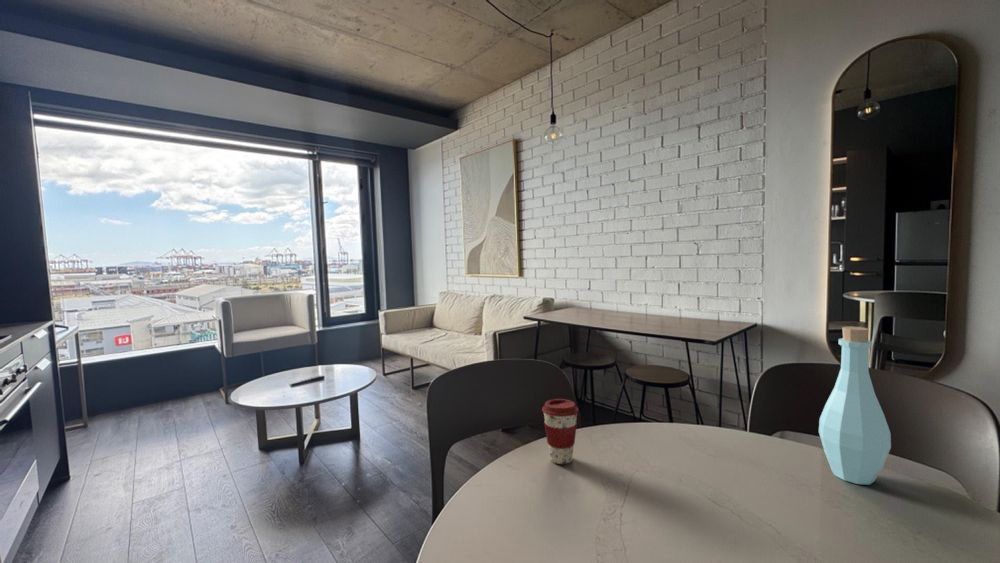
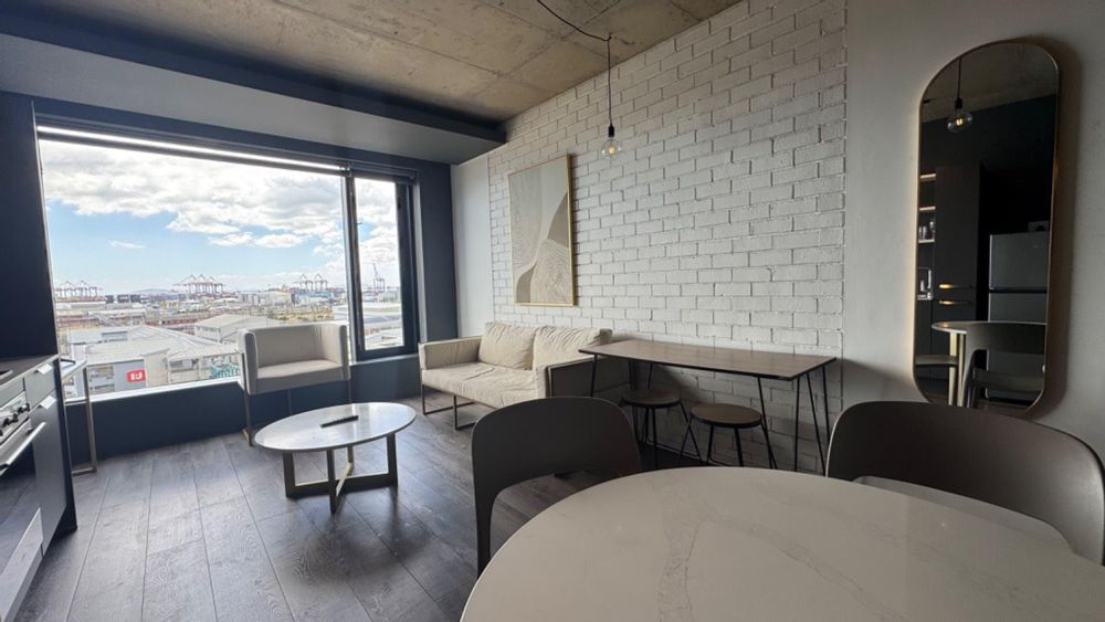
- coffee cup [541,398,580,465]
- bottle [818,326,892,486]
